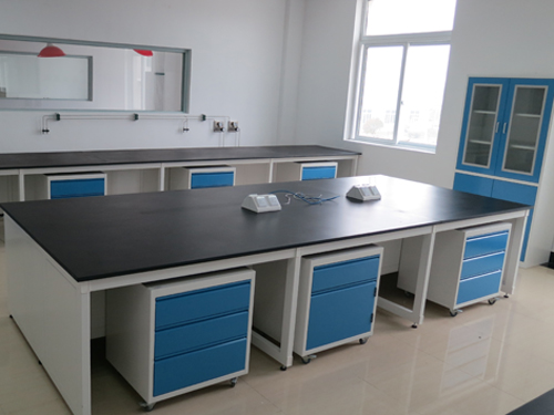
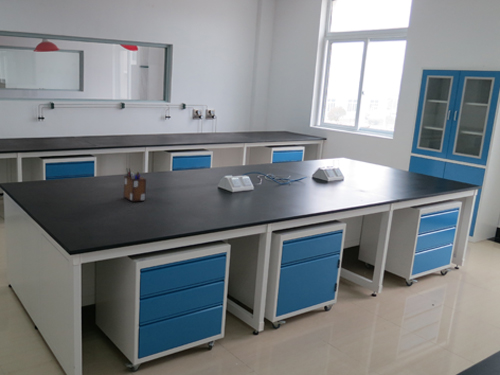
+ desk organizer [123,167,147,203]
